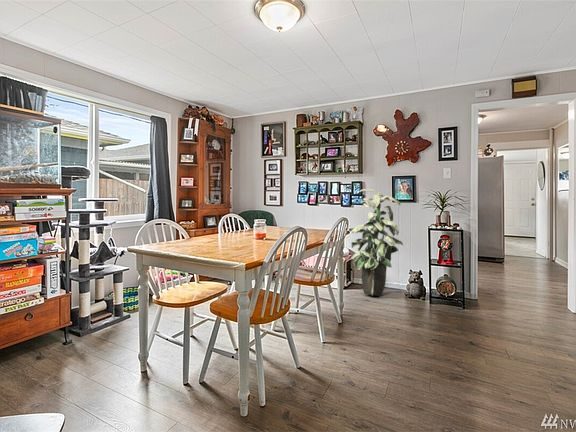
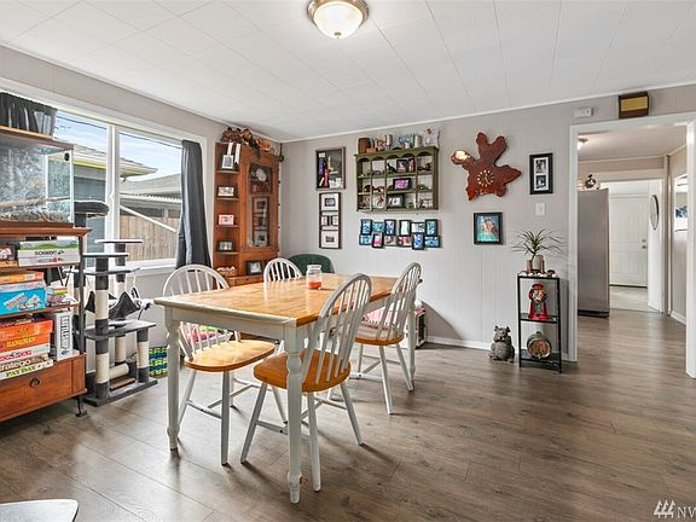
- indoor plant [348,188,404,297]
